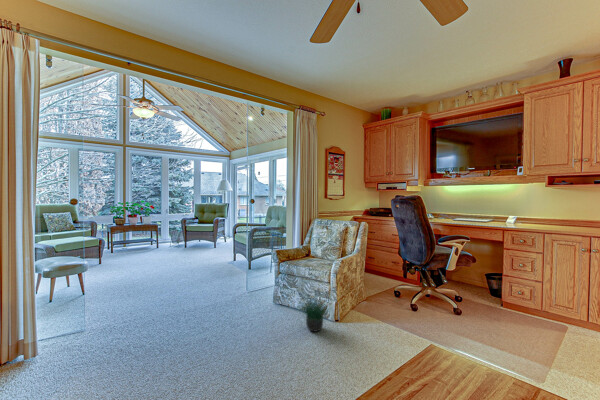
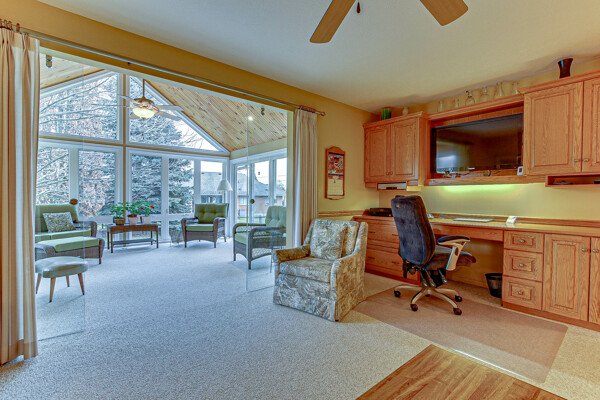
- potted plant [294,291,334,333]
